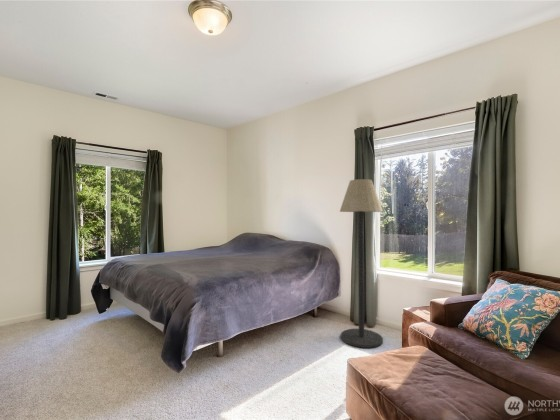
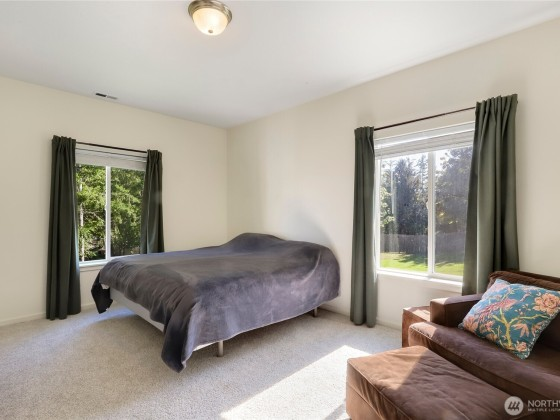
- floor lamp [339,178,384,349]
